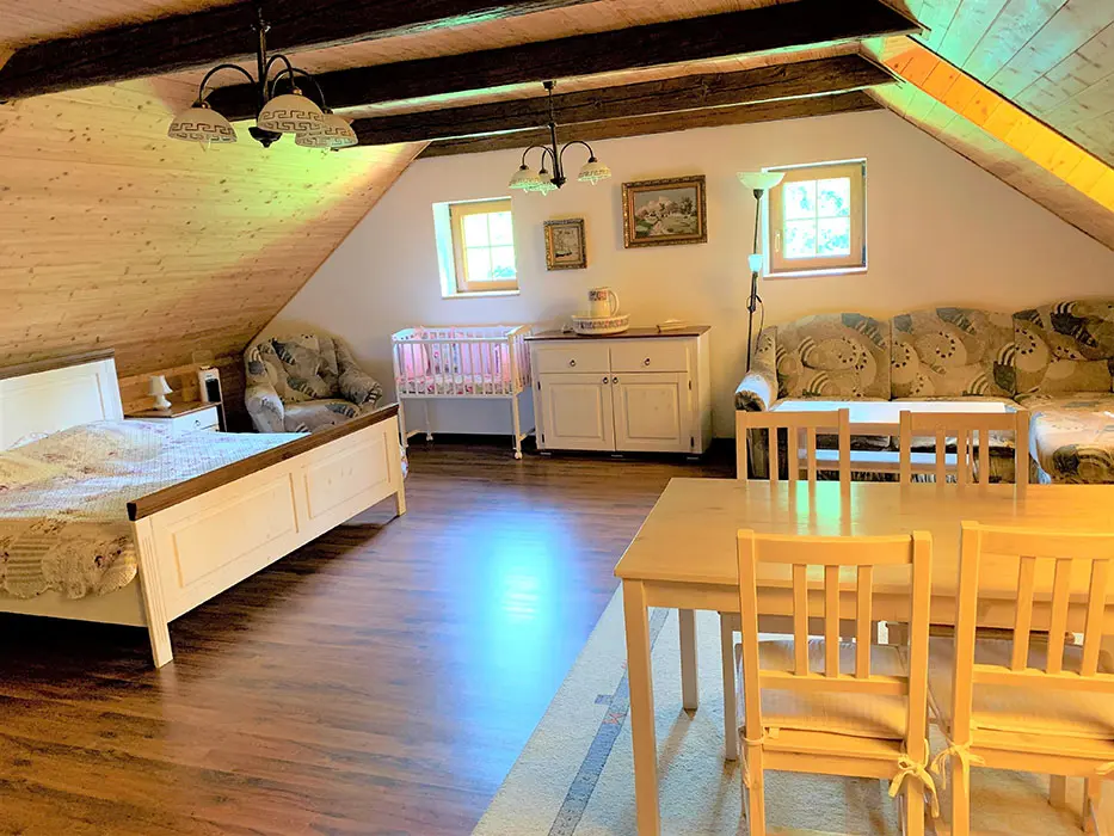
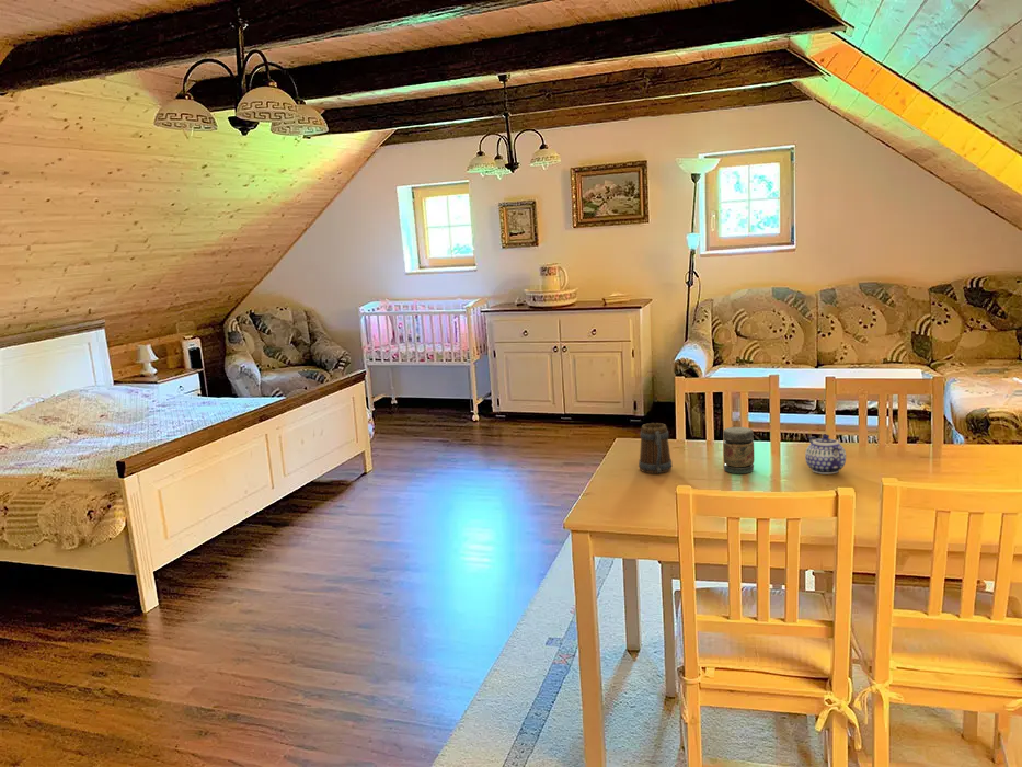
+ teapot [804,433,847,476]
+ mug [638,422,674,474]
+ jar [722,426,755,474]
